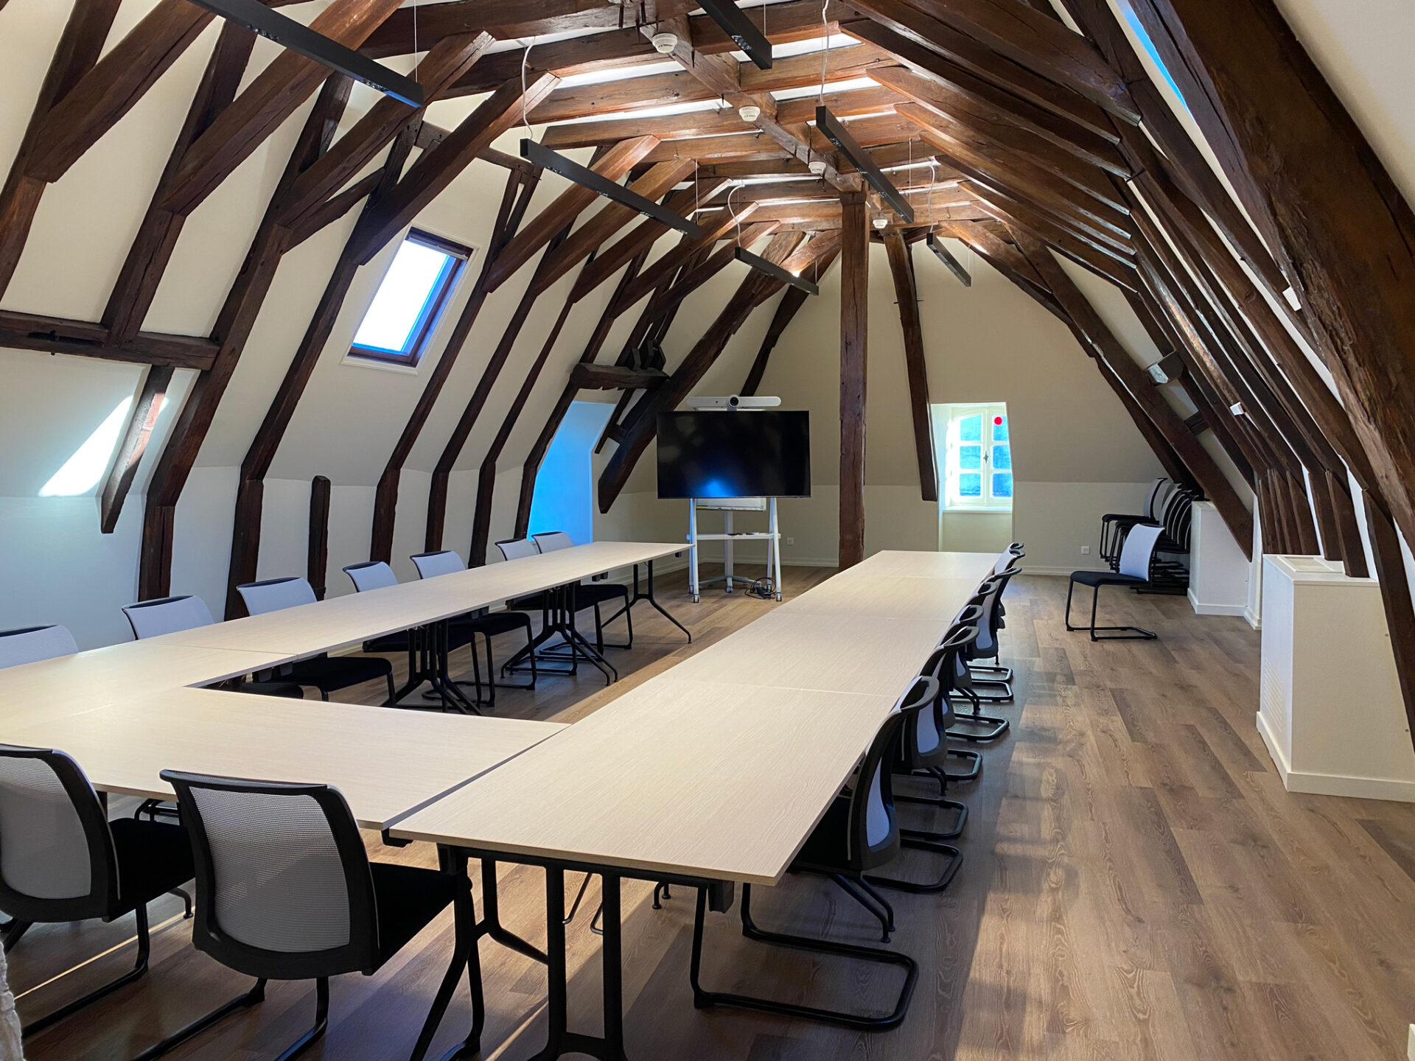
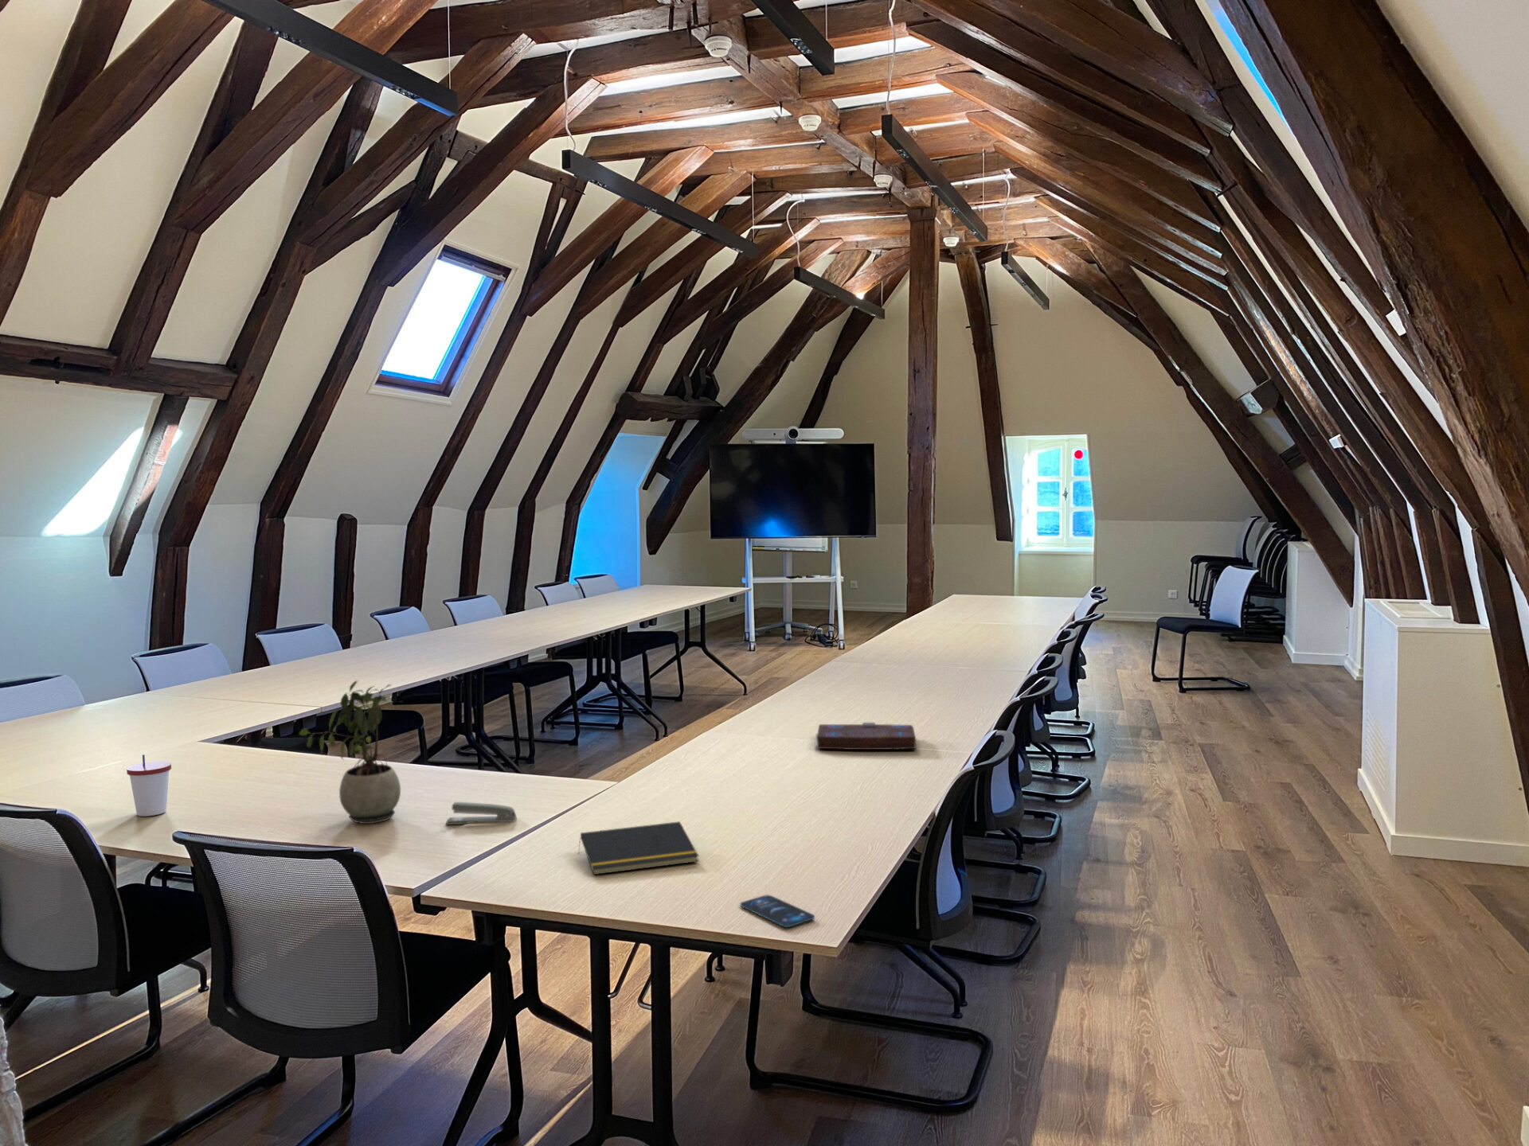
+ notepad [578,821,699,875]
+ book [814,722,919,750]
+ potted plant [299,680,401,825]
+ smartphone [739,894,815,928]
+ cup [126,754,172,817]
+ stapler [445,802,518,826]
